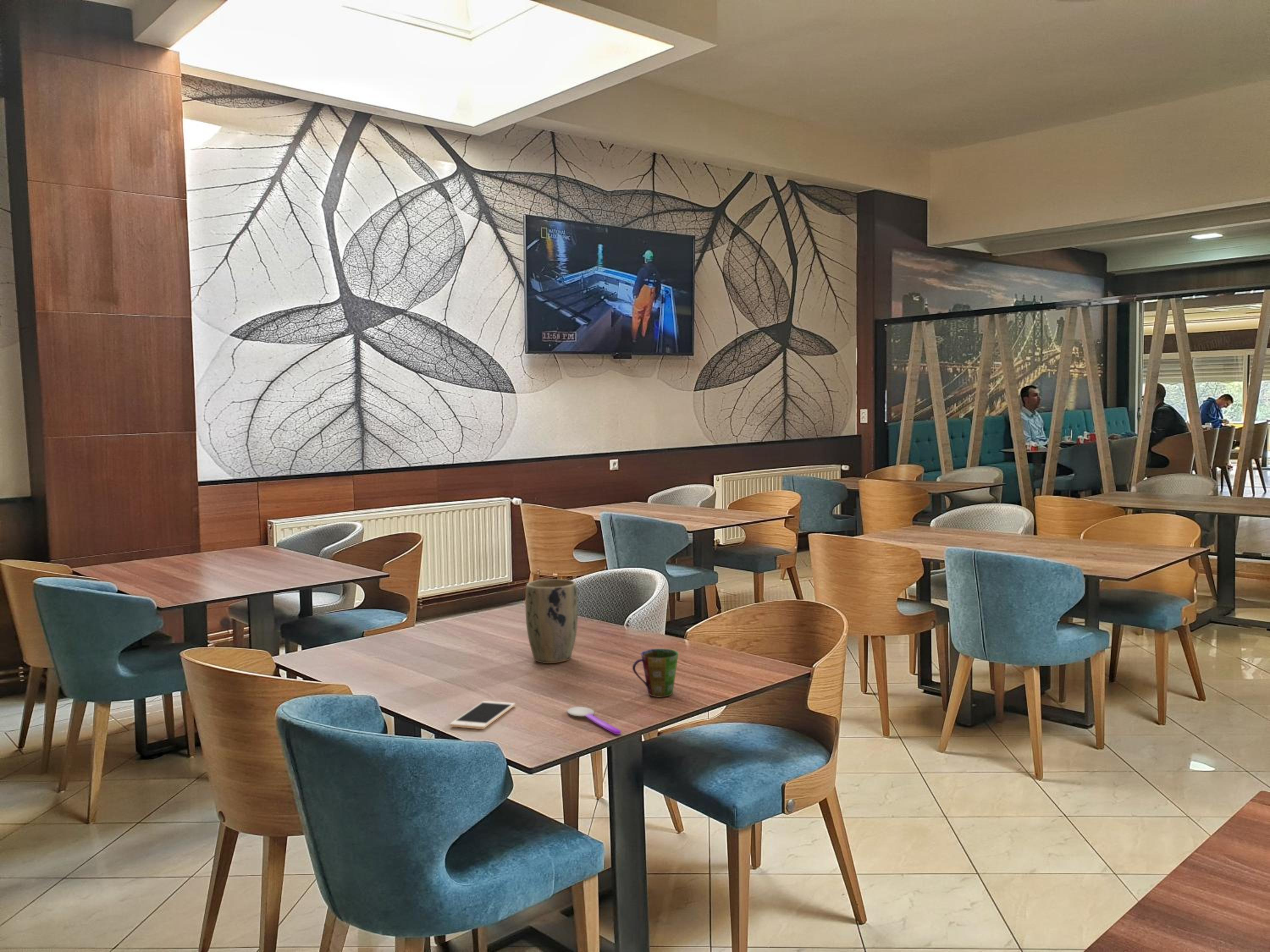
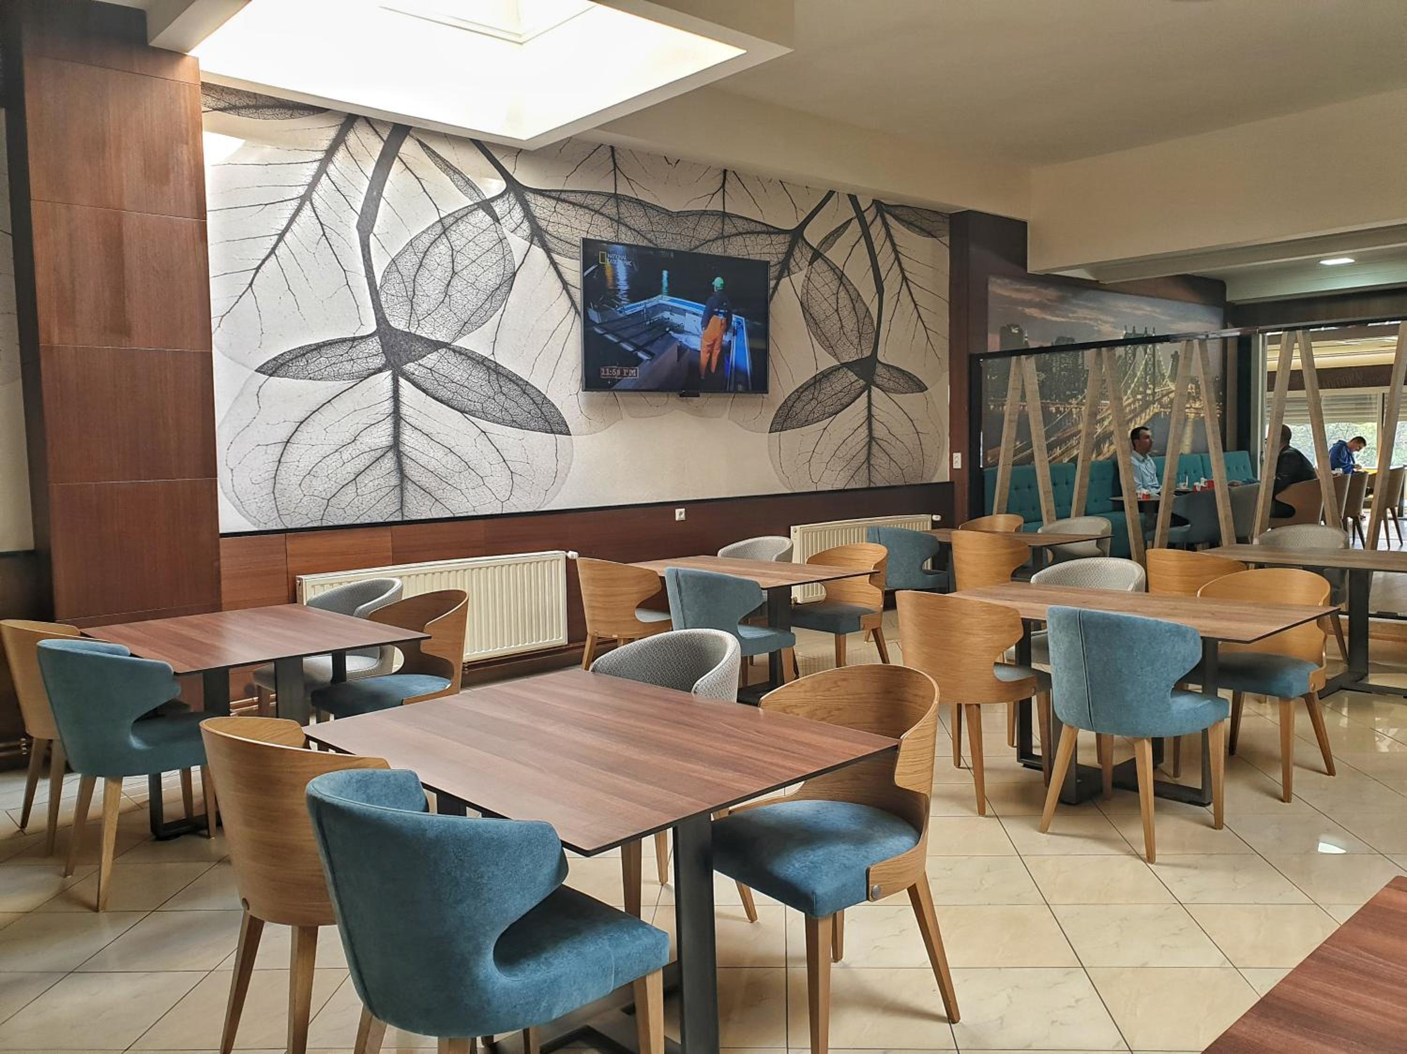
- plant pot [525,578,578,664]
- cup [632,648,679,697]
- spoon [566,706,621,735]
- cell phone [450,700,516,729]
